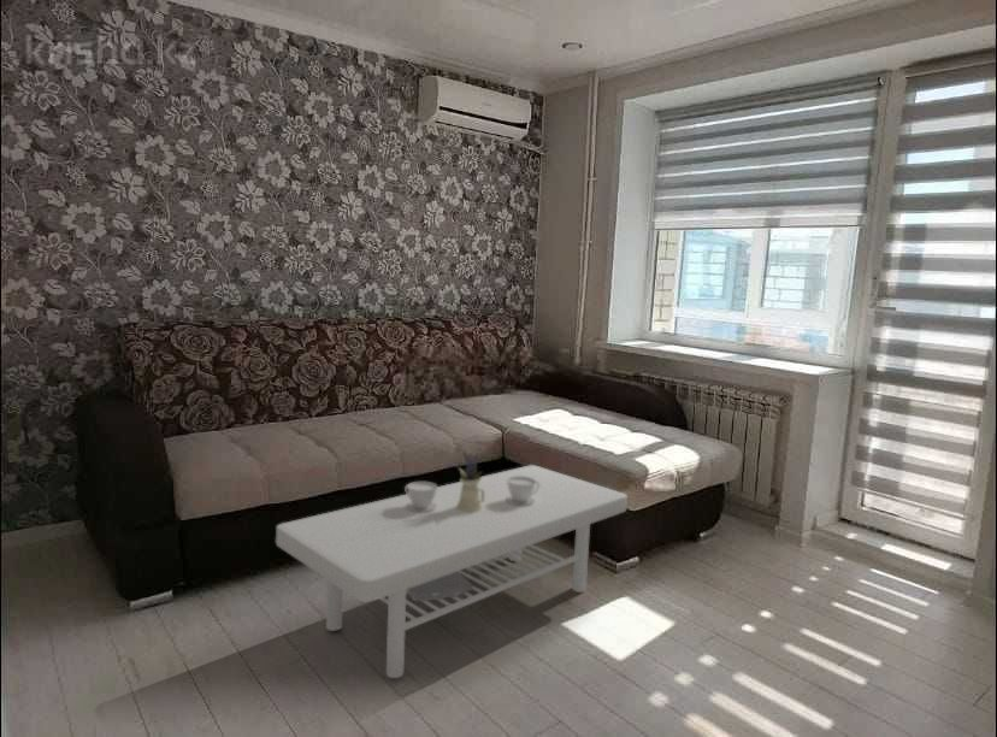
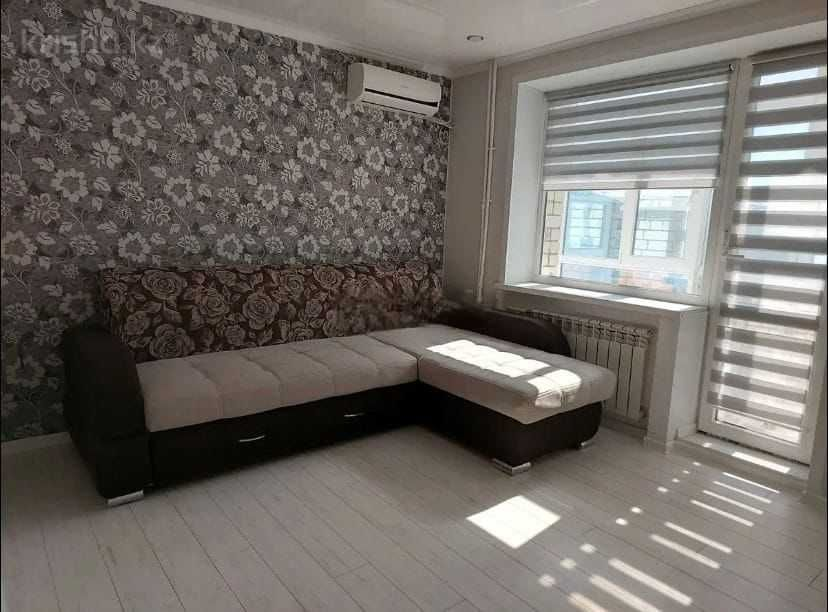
- coffee table [275,450,629,679]
